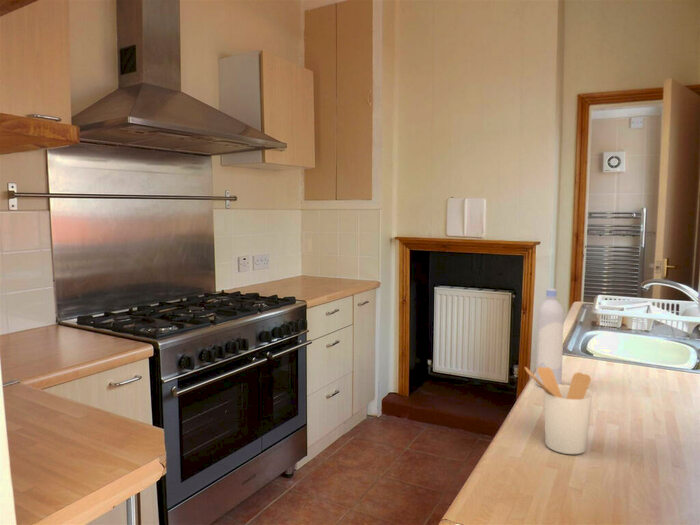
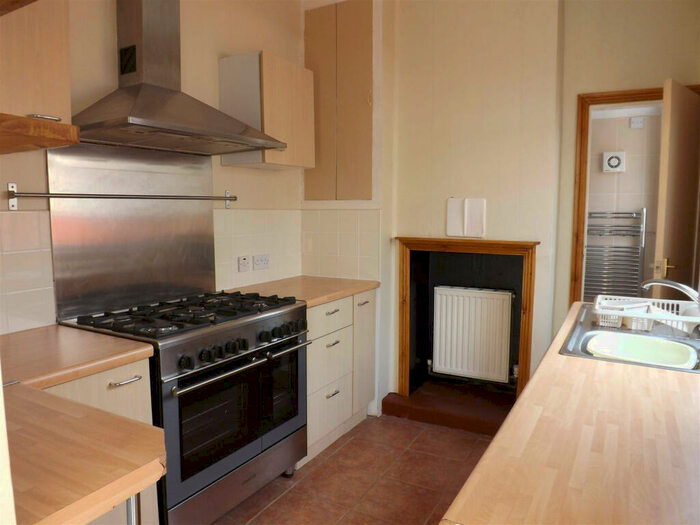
- bottle [535,288,565,388]
- utensil holder [524,366,593,455]
